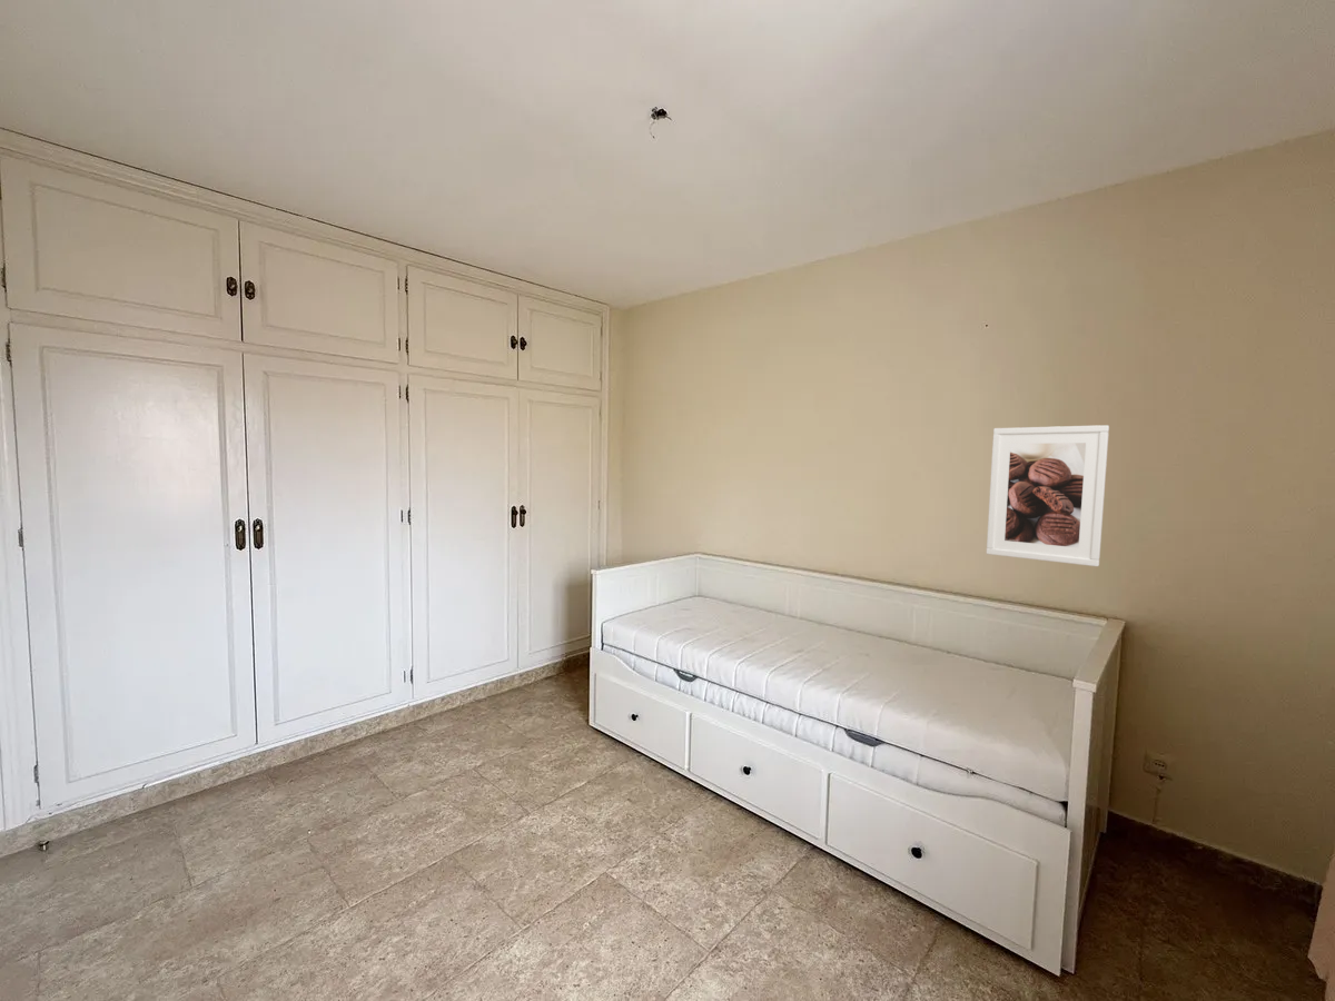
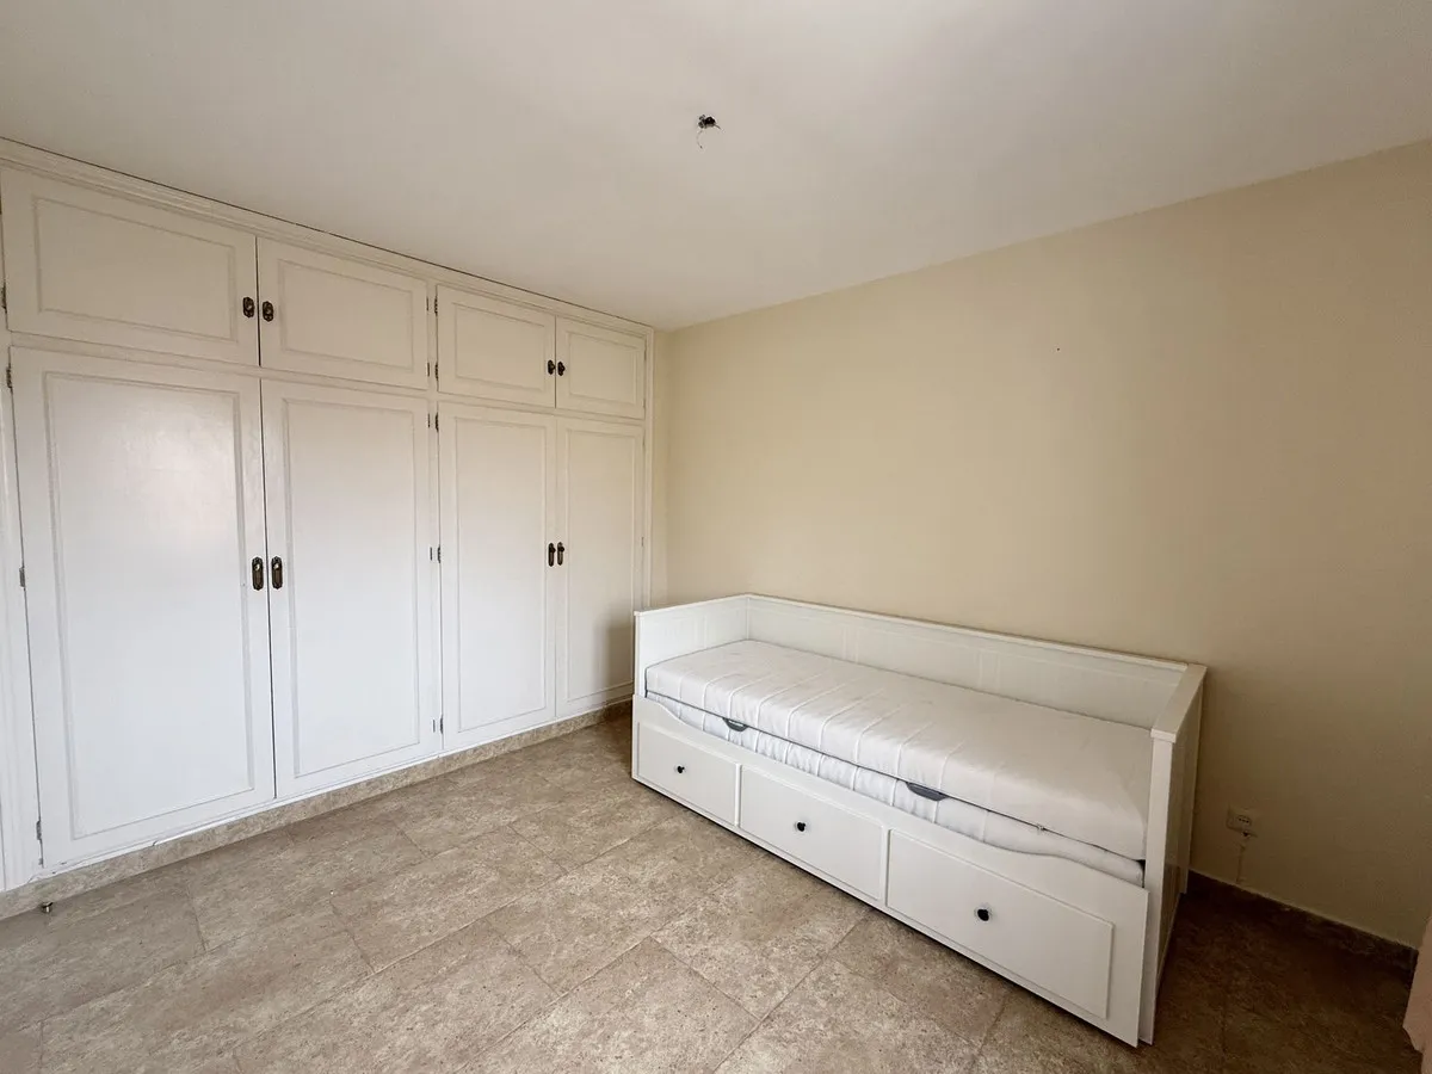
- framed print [986,424,1110,567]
